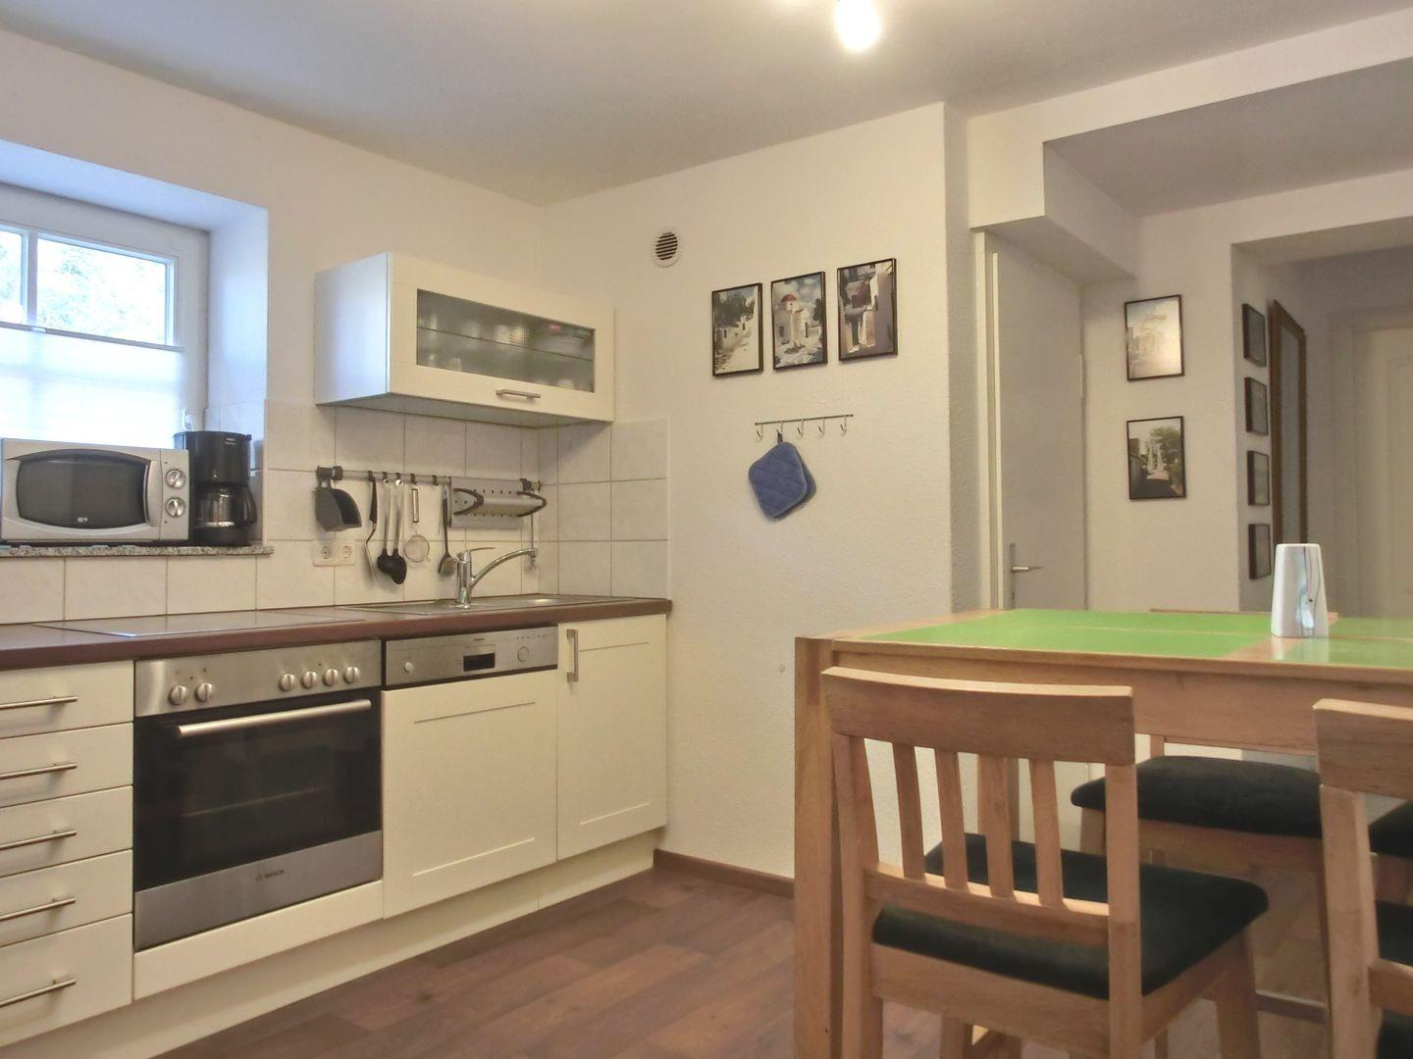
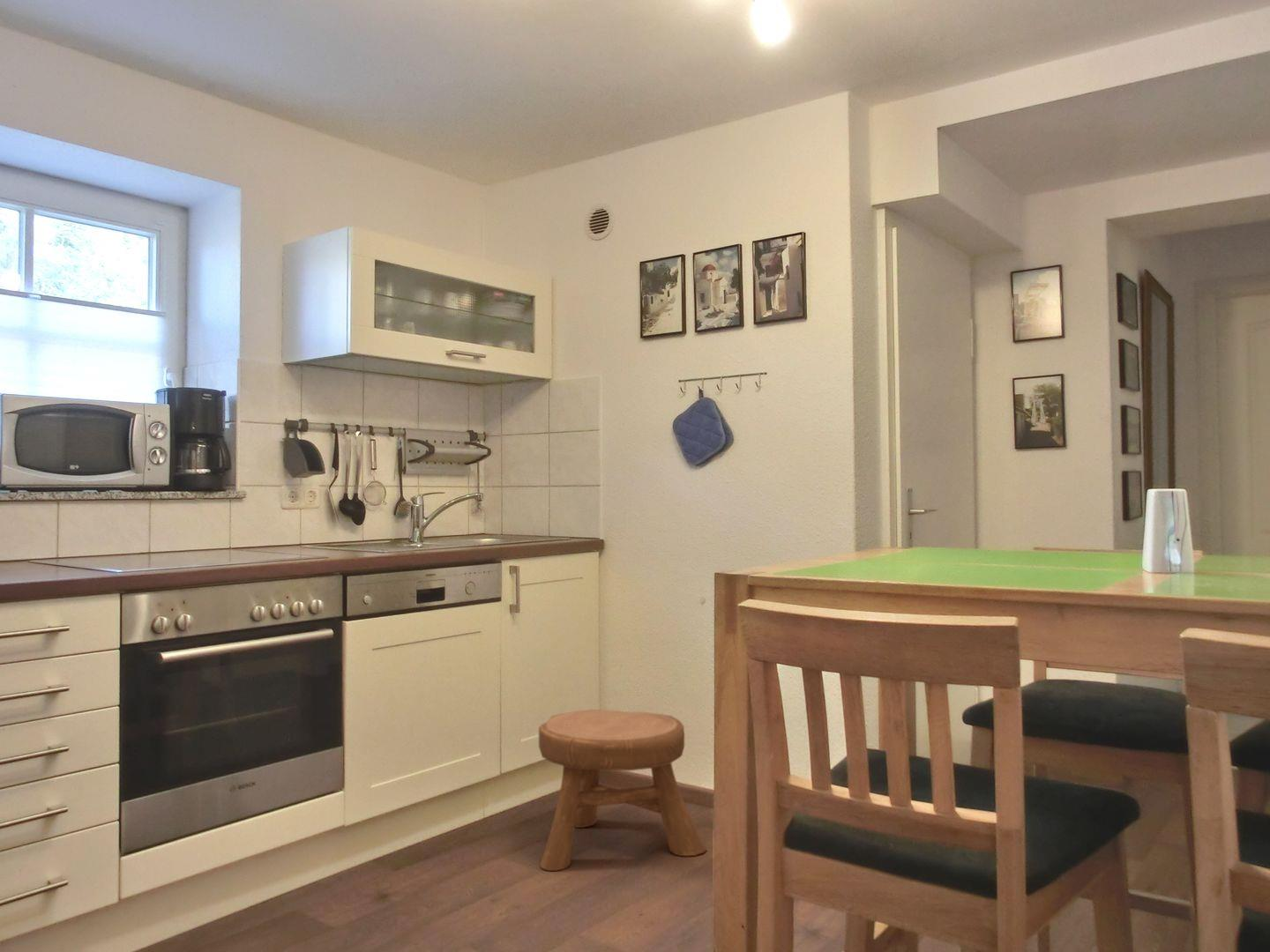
+ stool [538,709,708,872]
